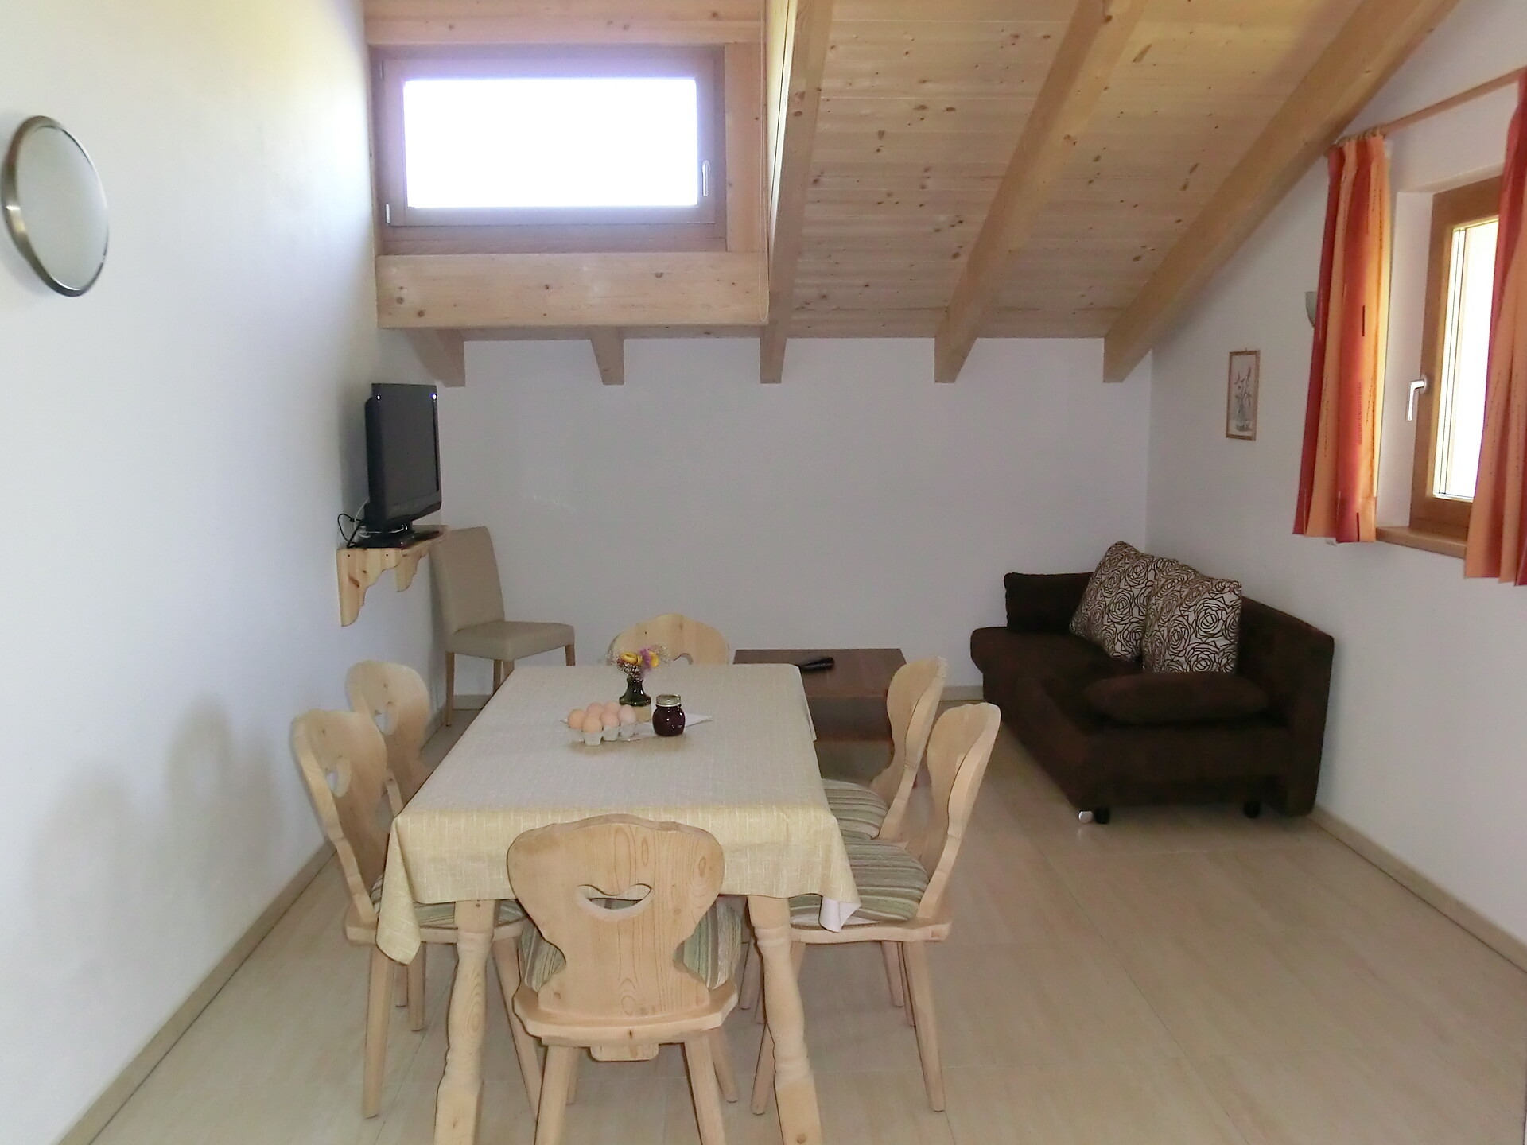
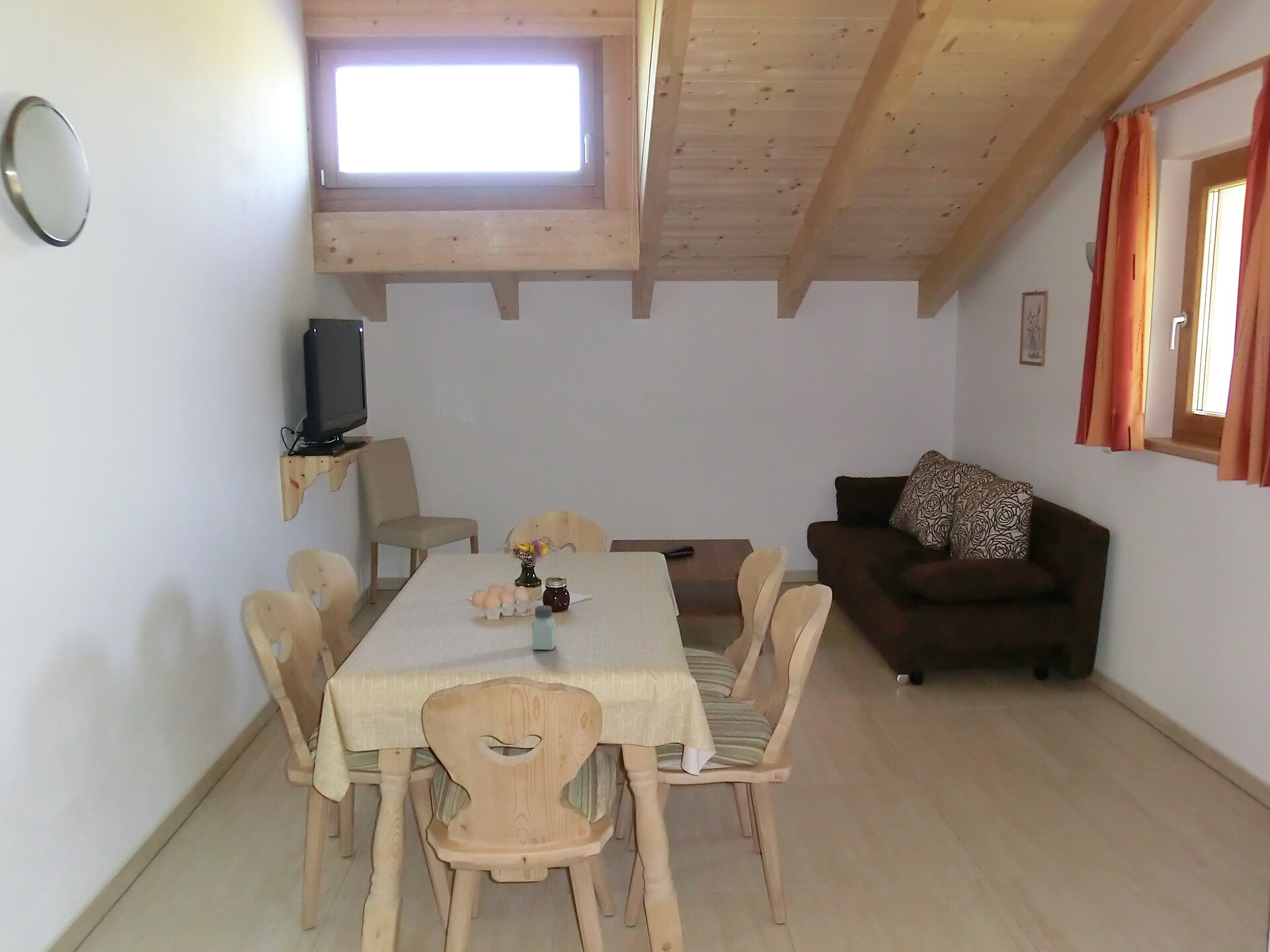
+ saltshaker [532,605,556,651]
